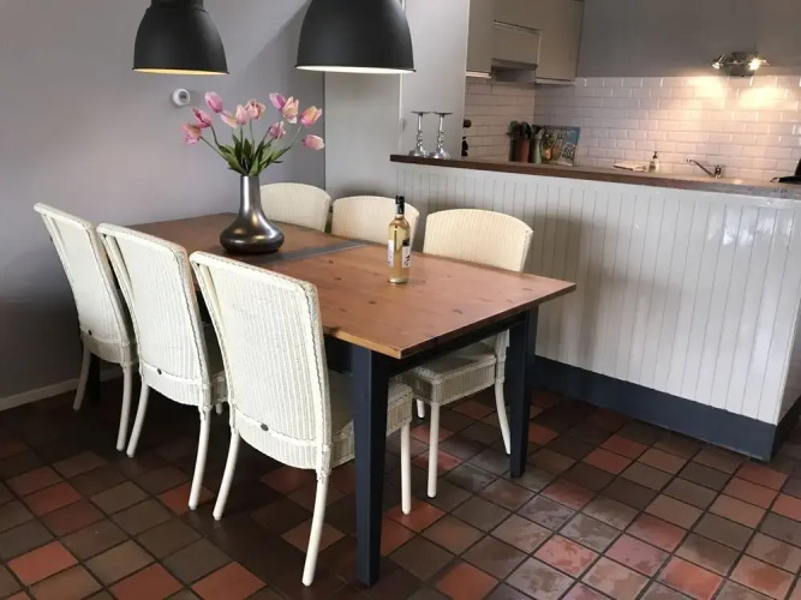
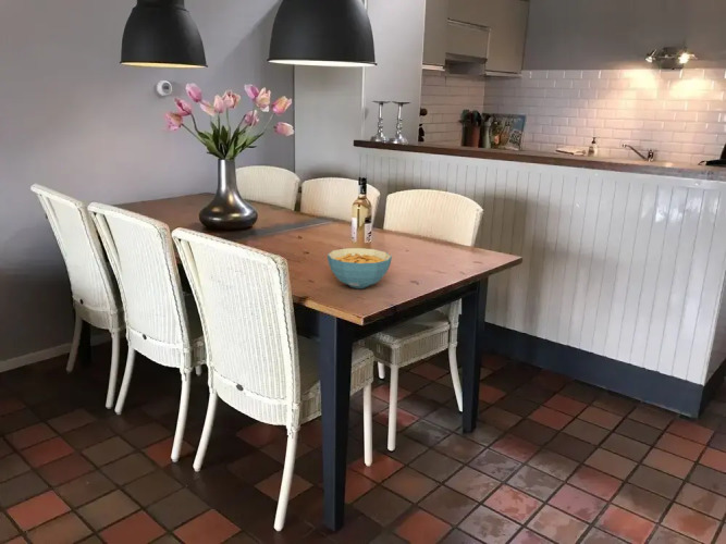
+ cereal bowl [327,247,393,289]
